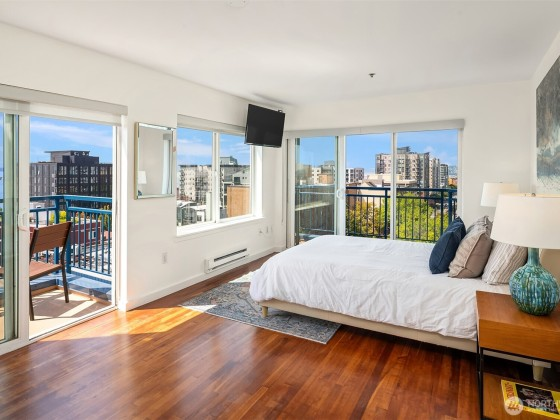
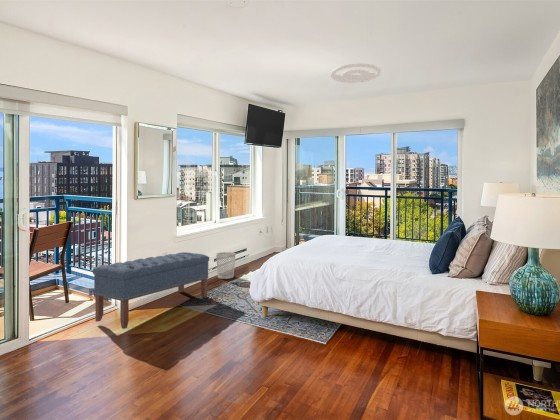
+ bench [92,251,210,330]
+ ceiling fixture [330,62,382,84]
+ wastebasket [215,251,236,280]
